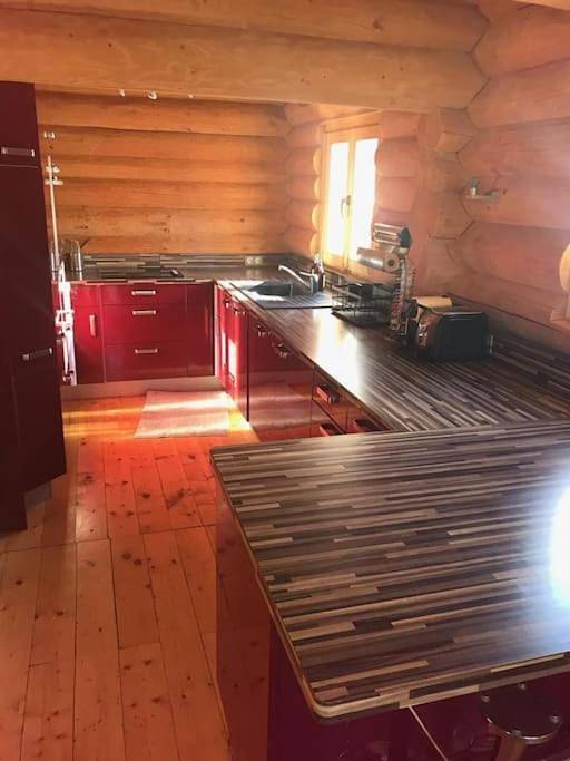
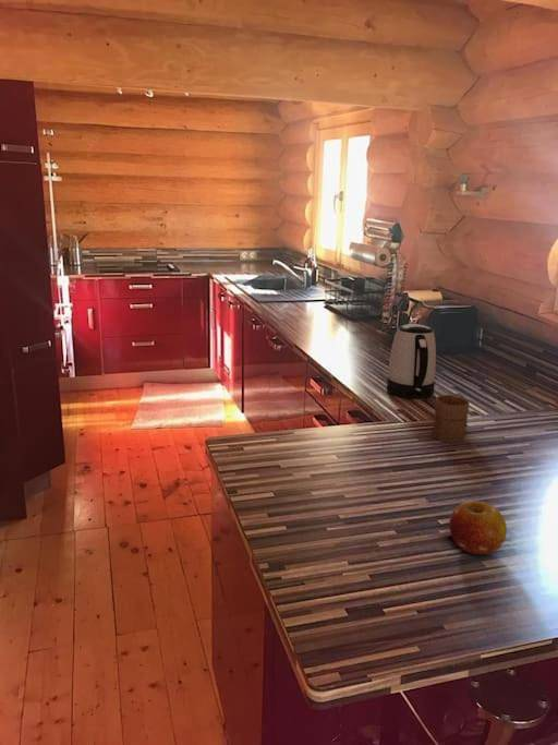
+ cup [432,394,471,444]
+ fruit [449,500,508,556]
+ kettle [386,323,437,399]
